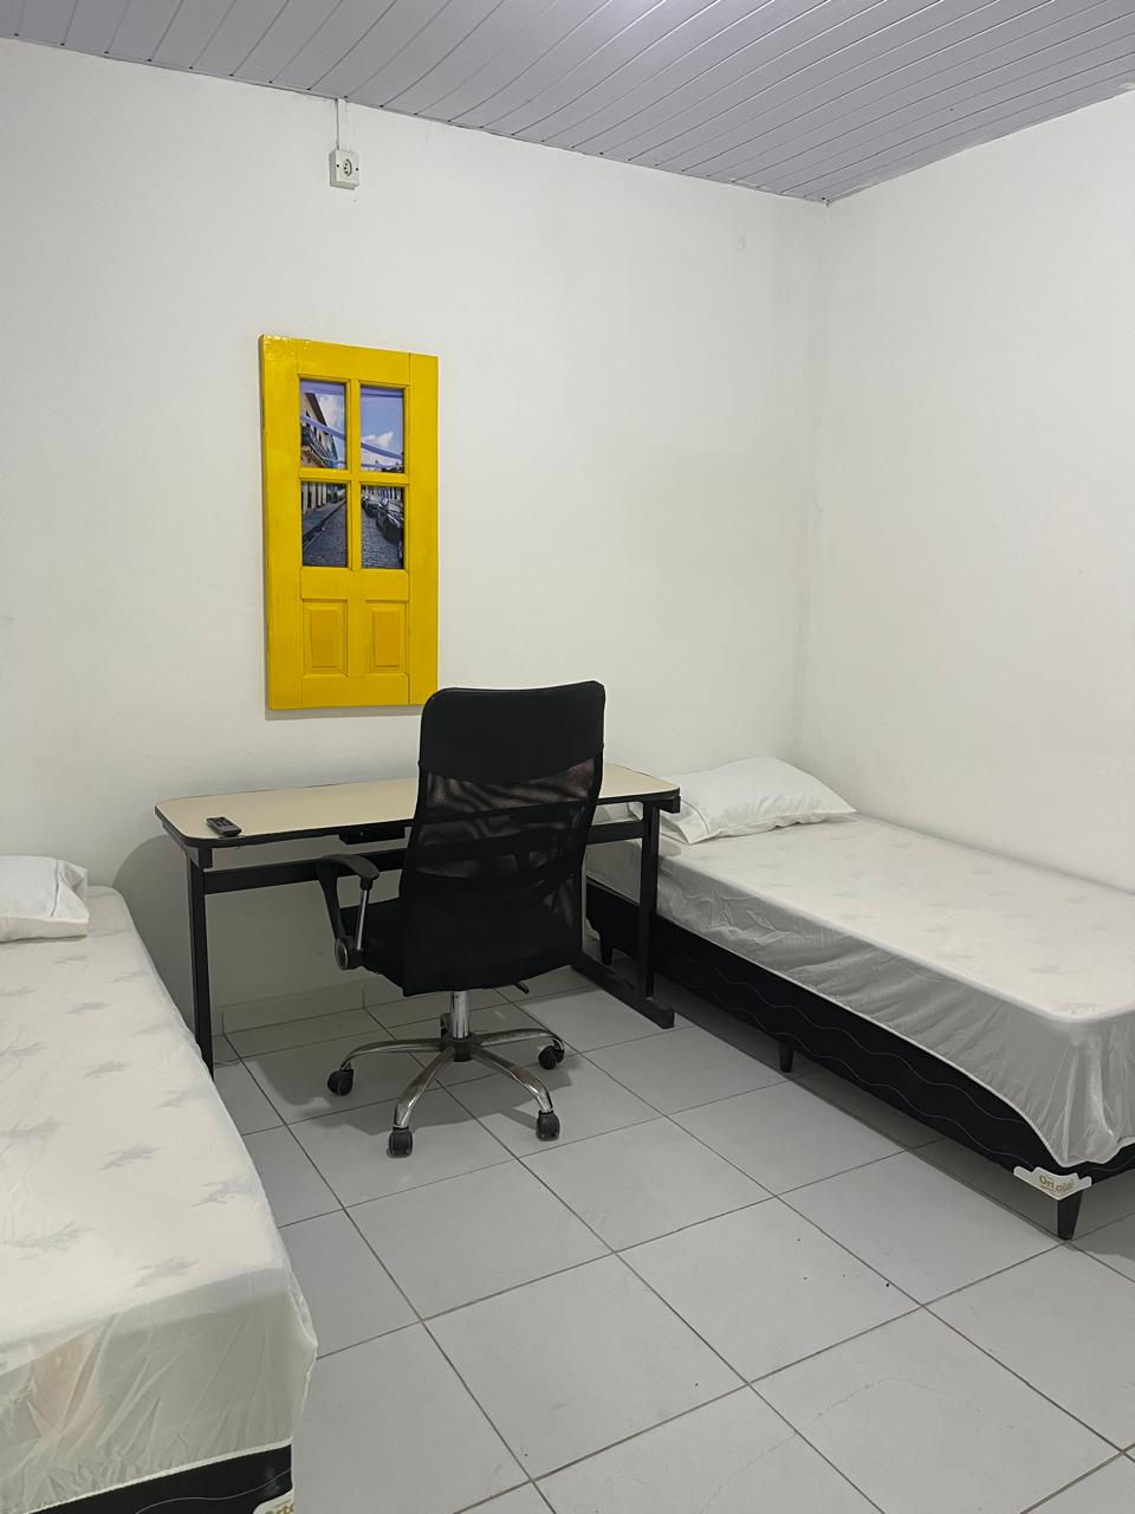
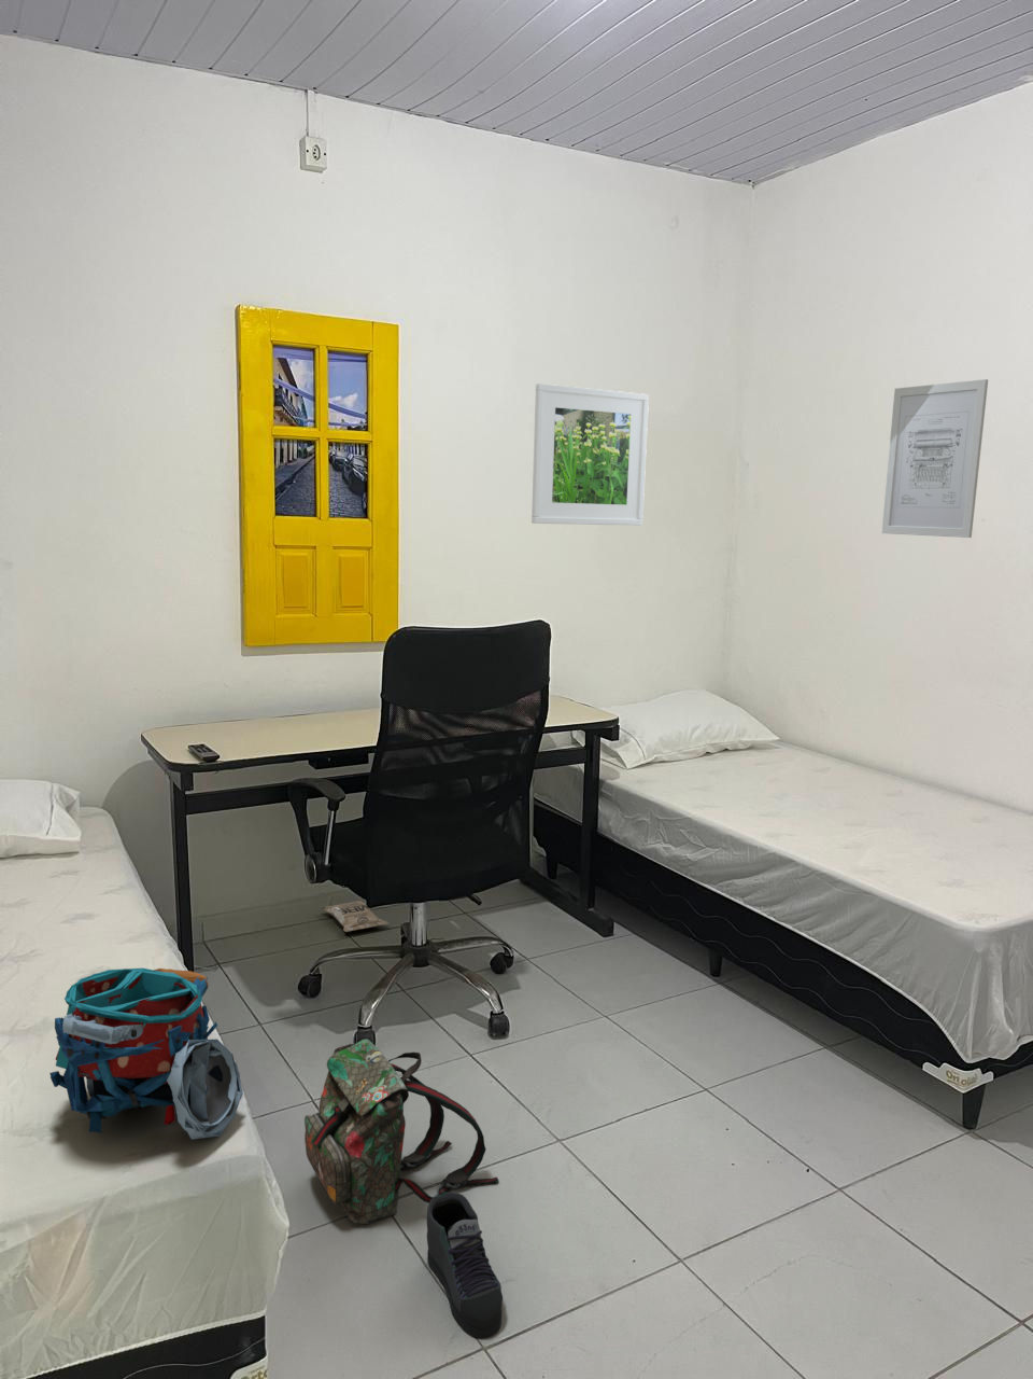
+ shoe [426,1191,503,1339]
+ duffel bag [49,967,244,1140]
+ bag [320,899,390,933]
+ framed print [531,382,650,527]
+ backpack [304,1038,500,1225]
+ wall art [880,378,989,539]
